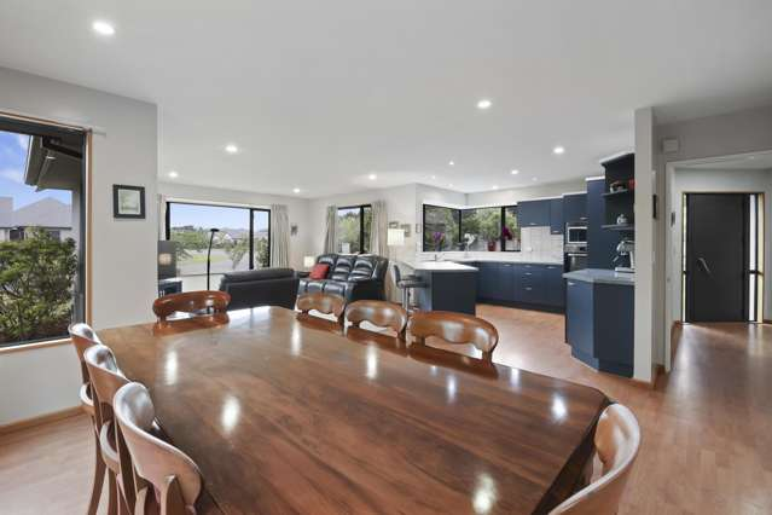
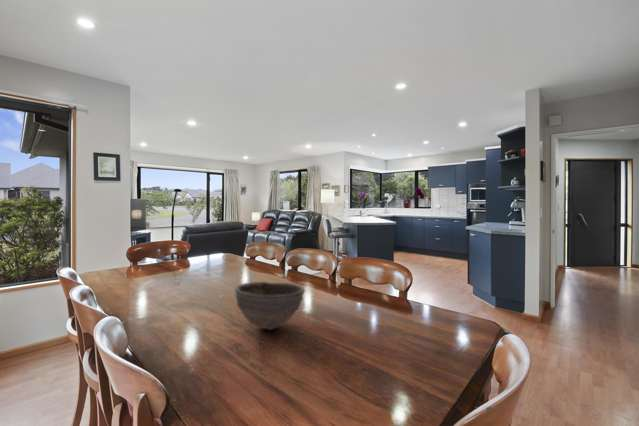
+ bowl [234,281,306,331]
